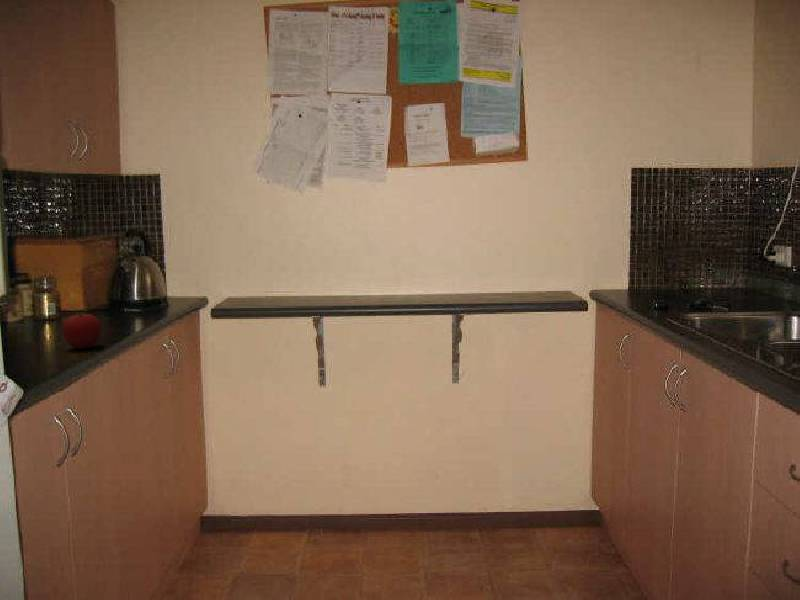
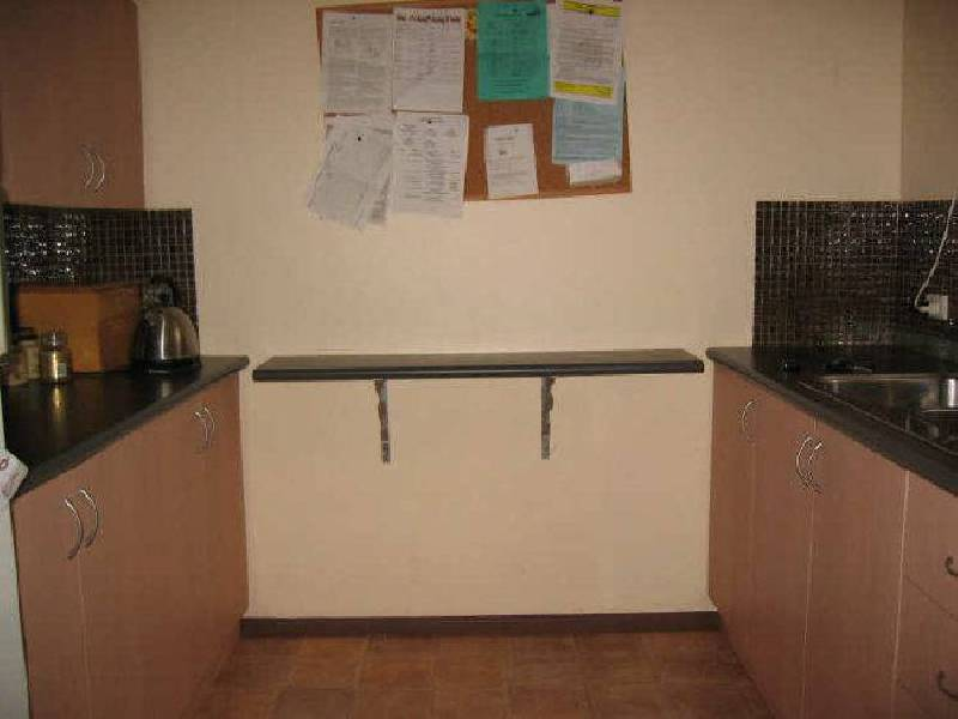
- fruit [61,311,102,350]
